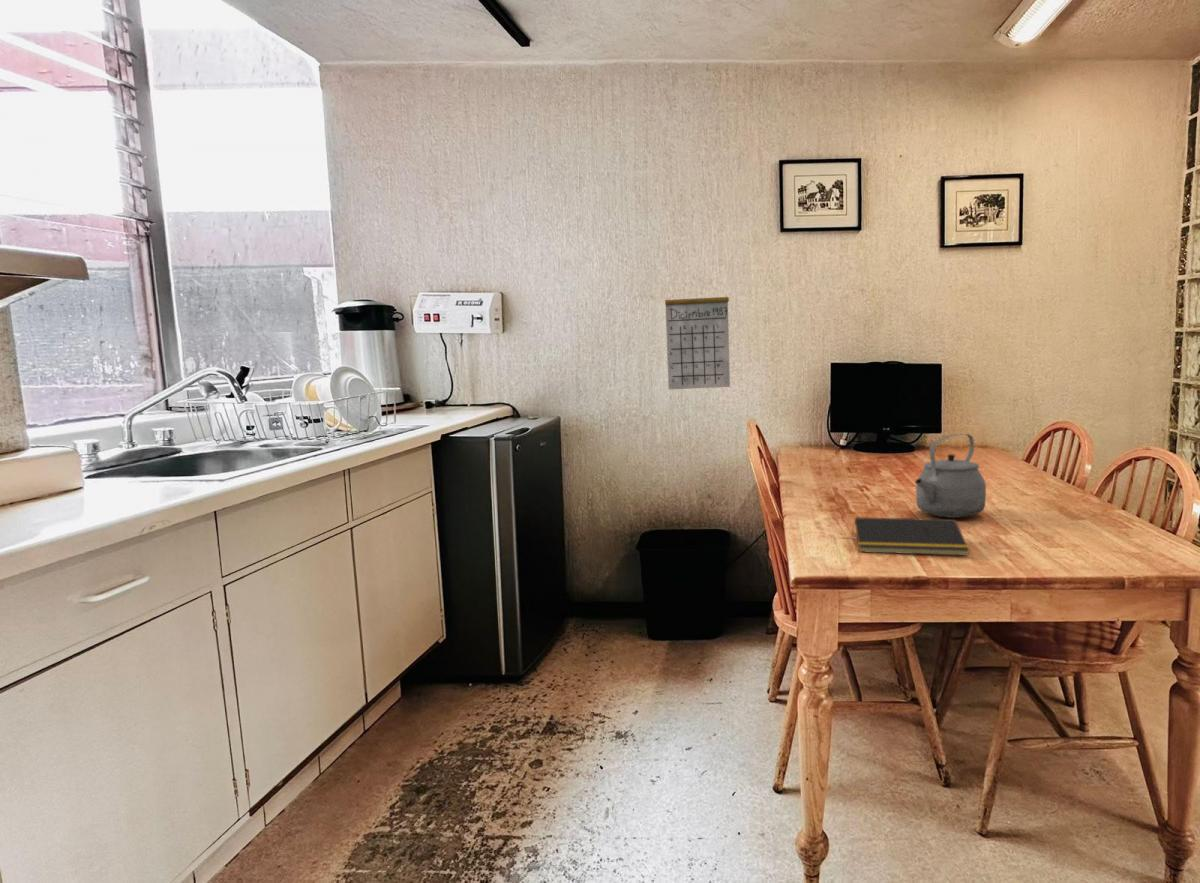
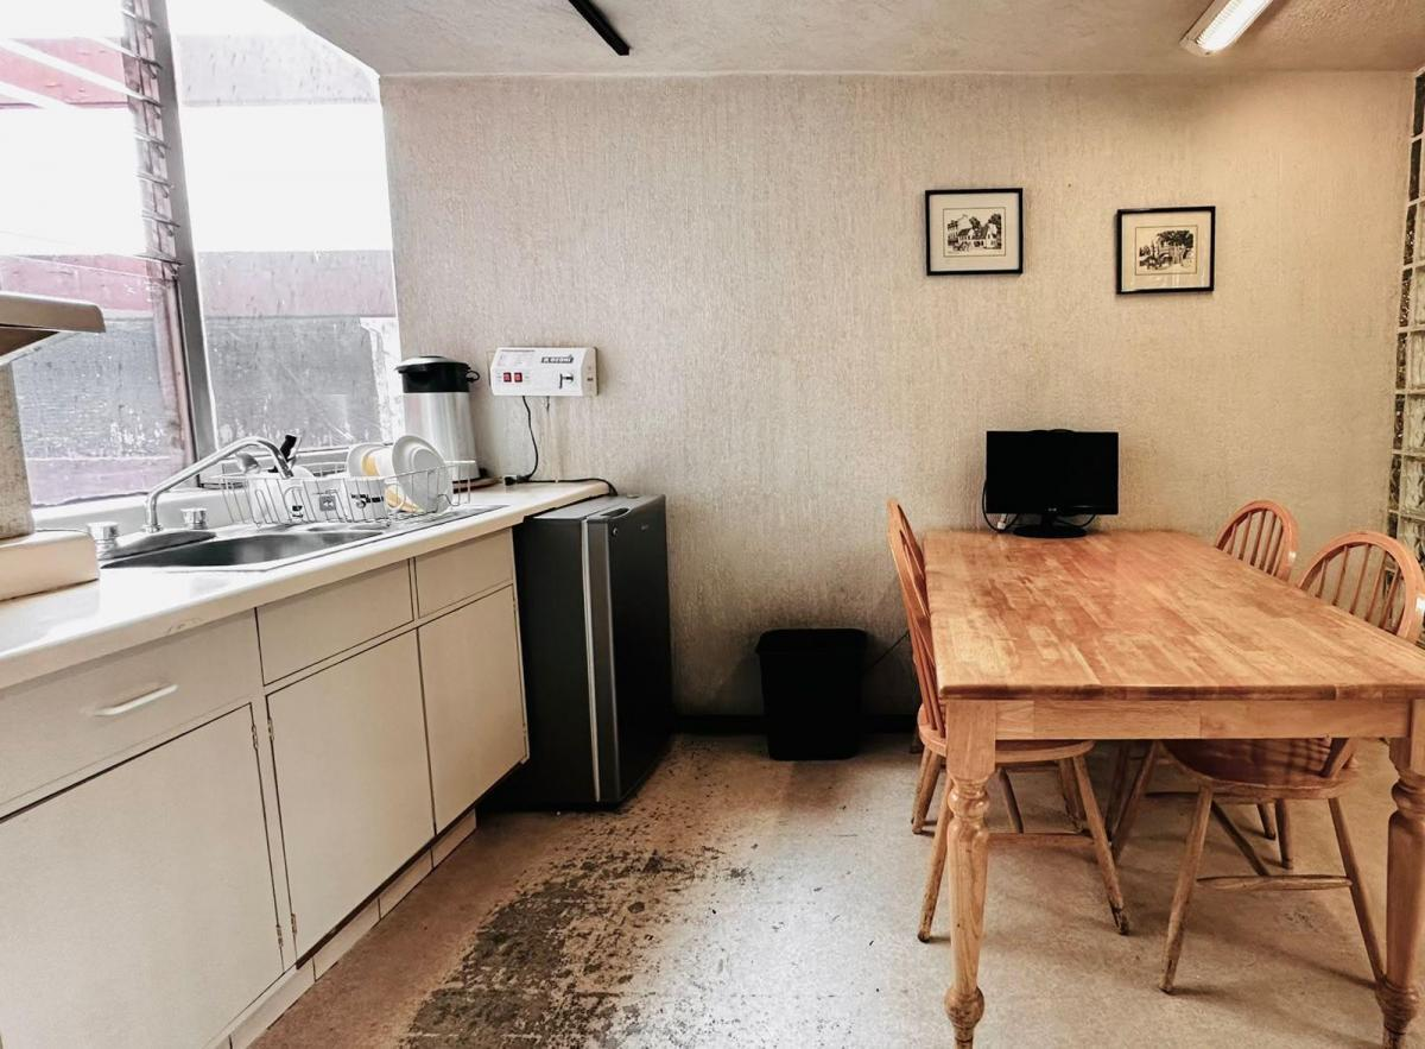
- tea kettle [914,433,987,519]
- notepad [851,516,970,557]
- calendar [664,278,731,391]
